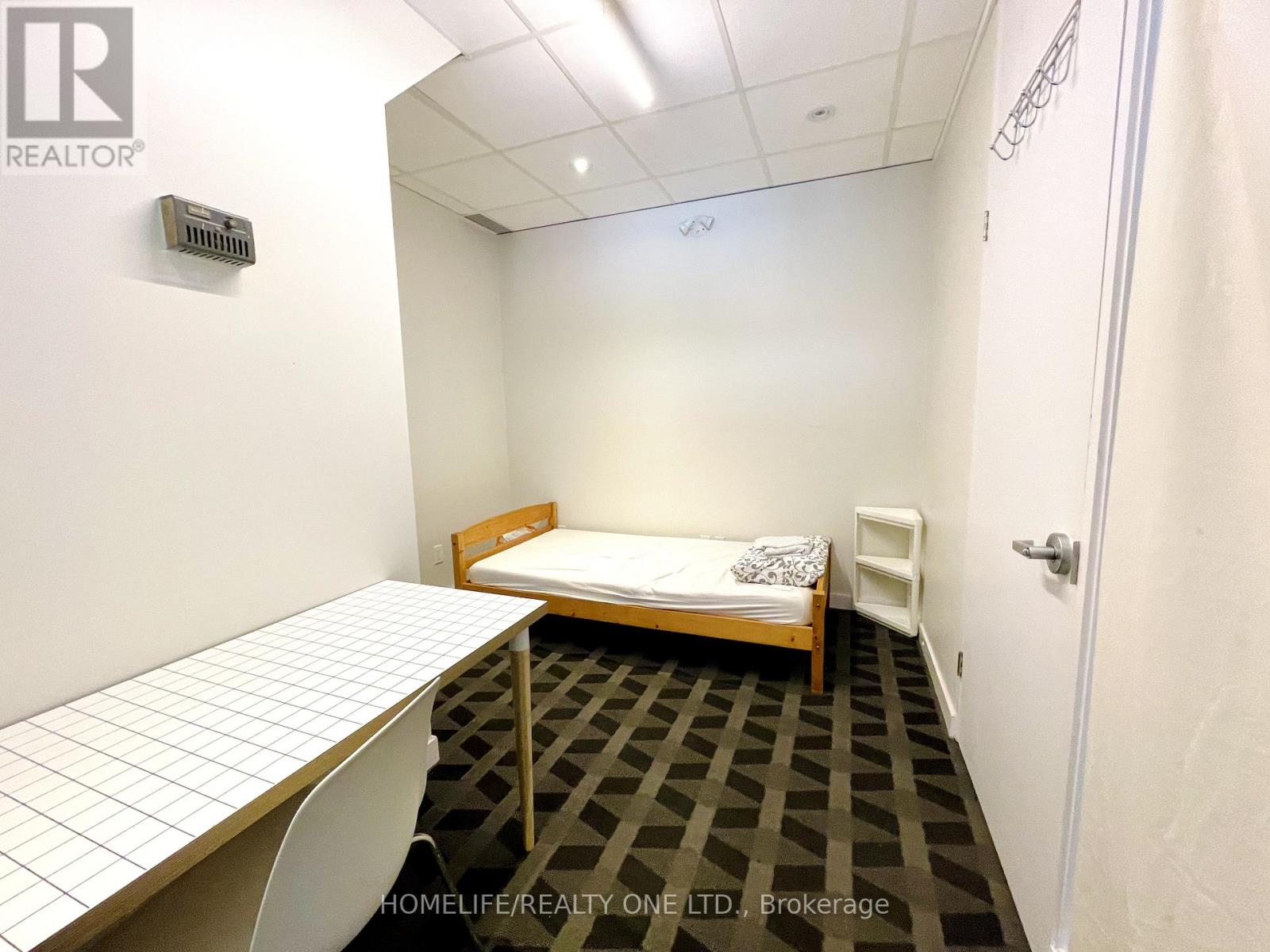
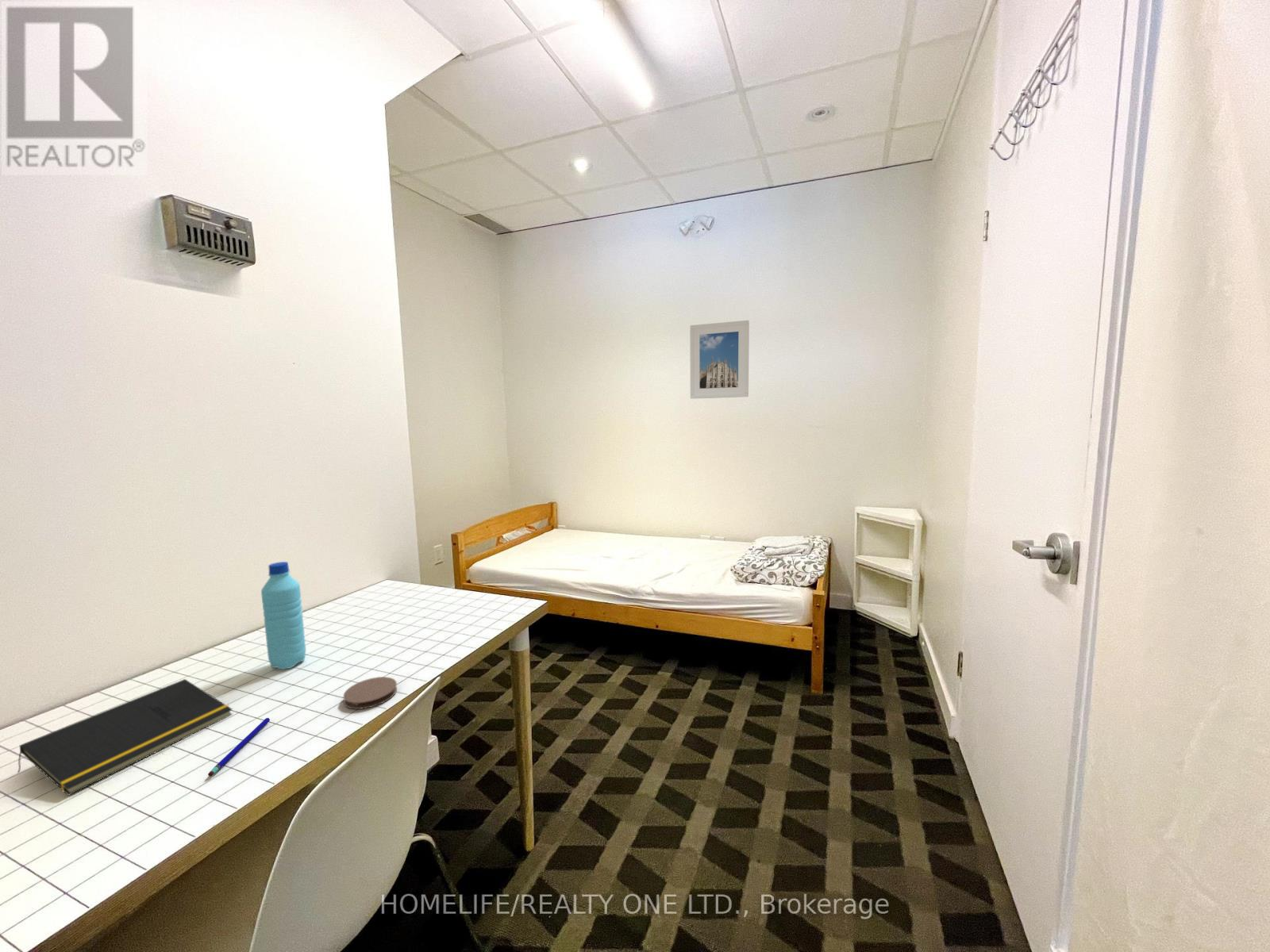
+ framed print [689,320,750,400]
+ coaster [342,676,398,710]
+ water bottle [260,561,306,670]
+ notepad [17,678,233,797]
+ pen [207,717,271,777]
